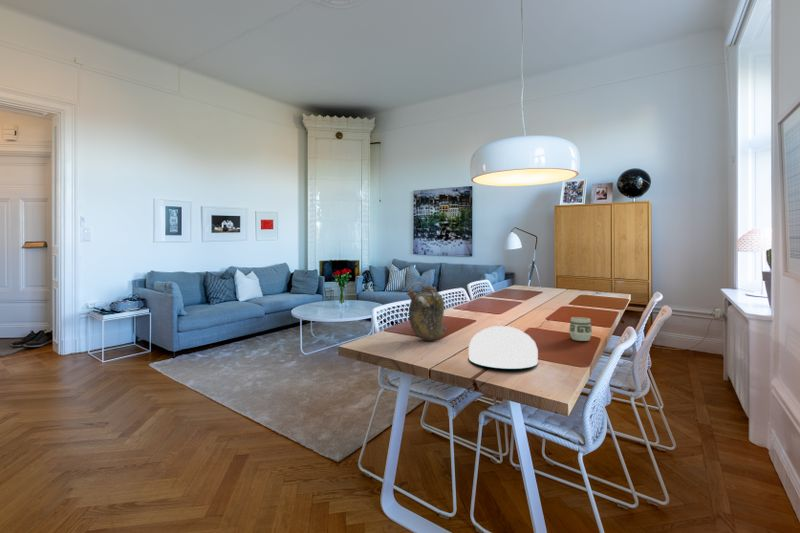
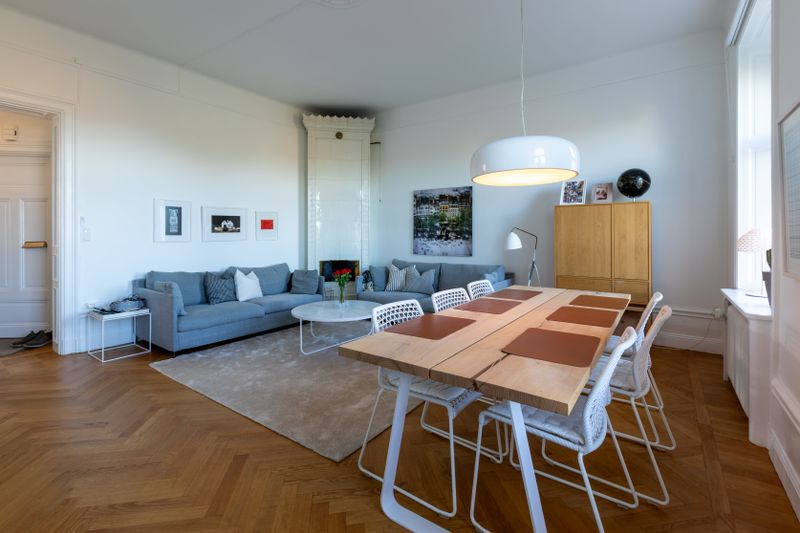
- plate [468,325,539,370]
- cup [568,316,593,342]
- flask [405,281,448,342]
